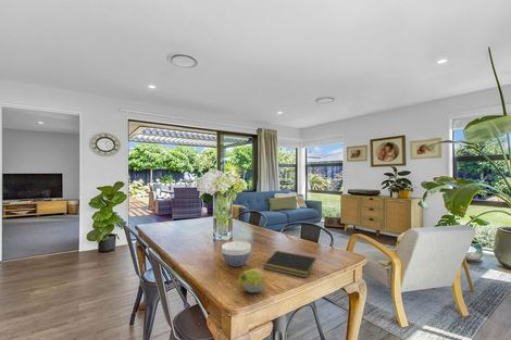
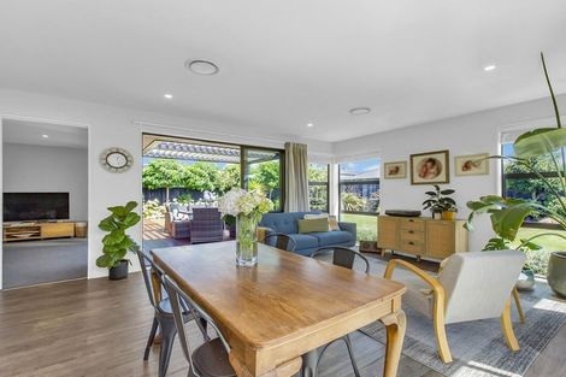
- fruit [237,268,266,293]
- notepad [262,250,317,278]
- bowl [221,240,252,267]
